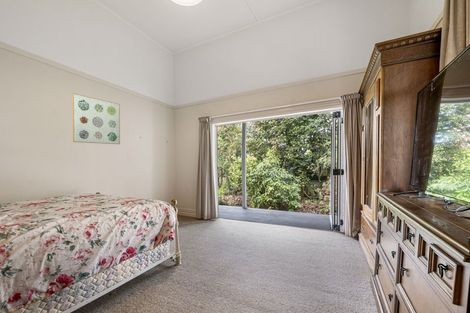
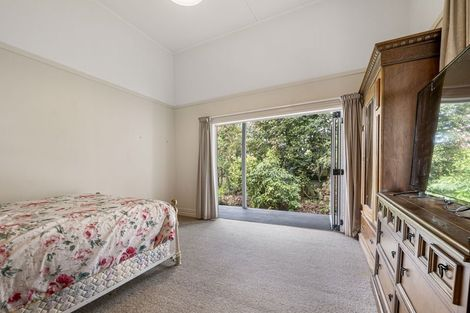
- wall art [72,92,121,145]
